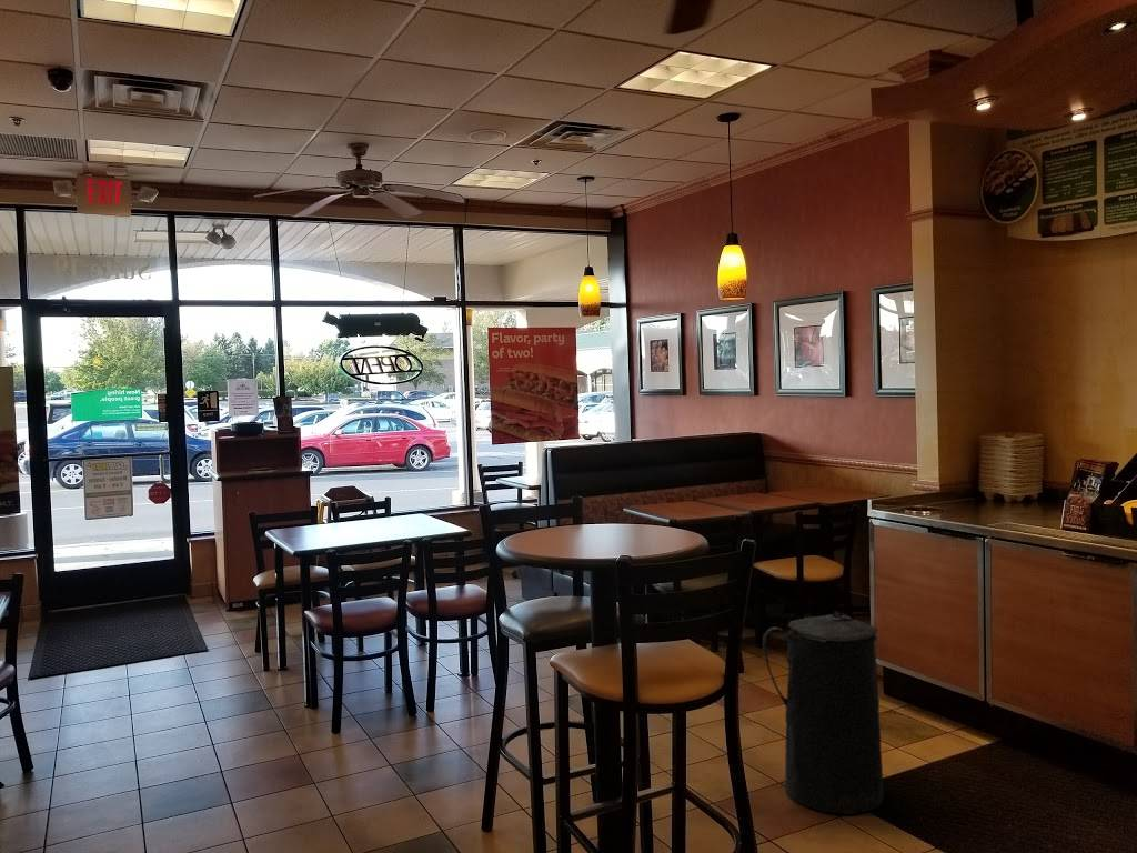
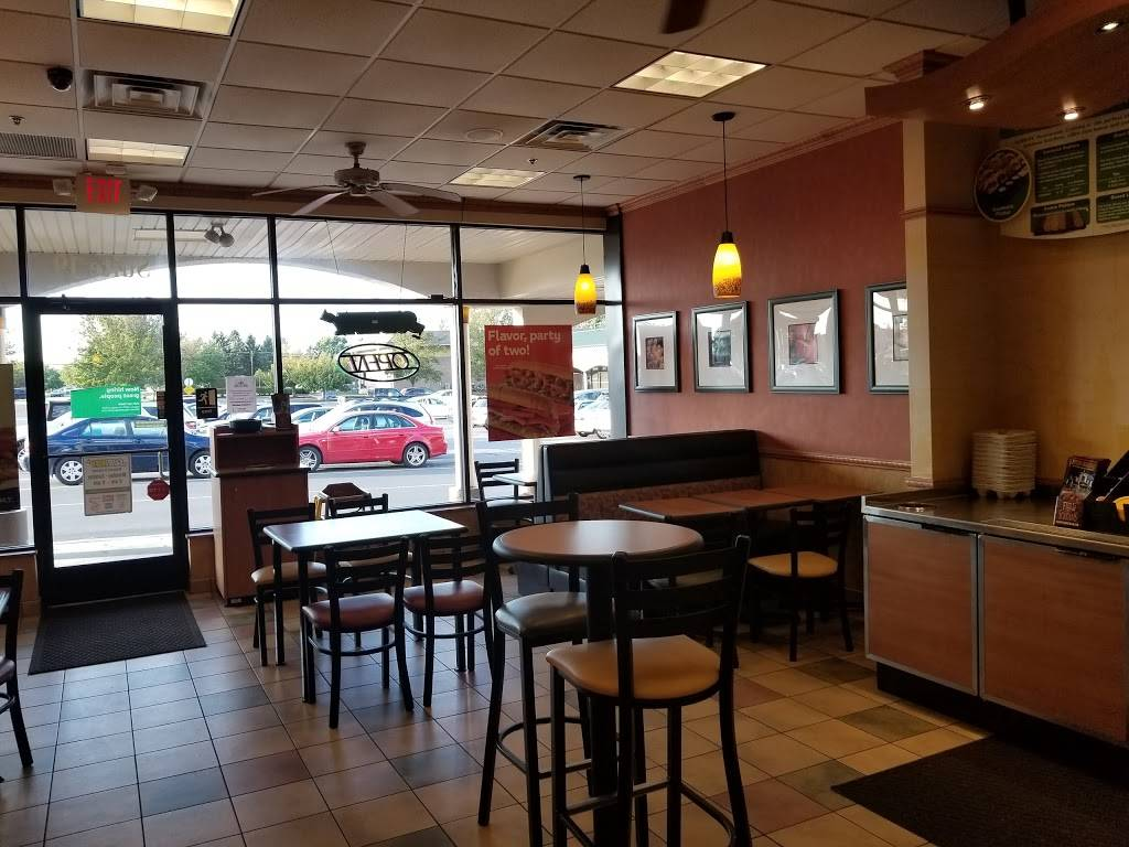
- trash can [762,611,885,815]
